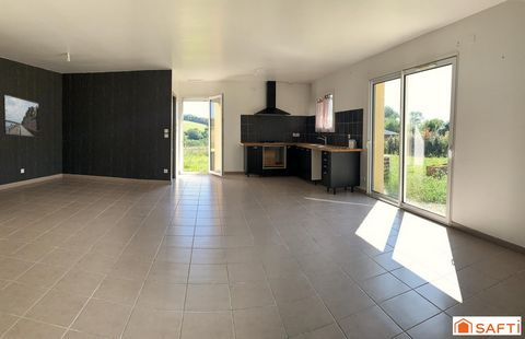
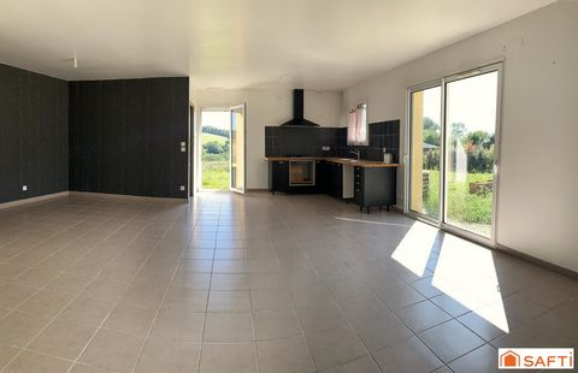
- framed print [2,93,40,139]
